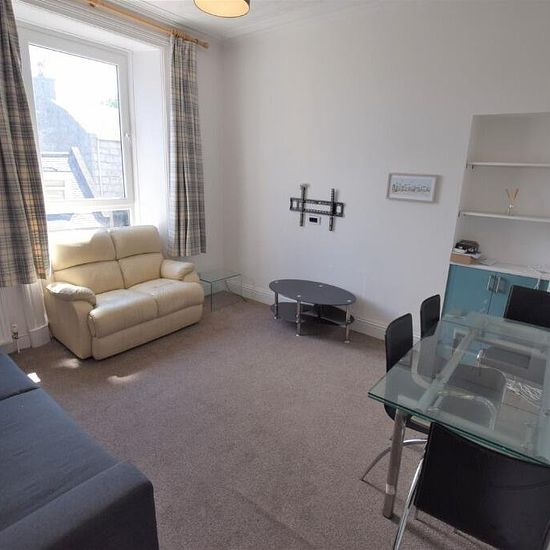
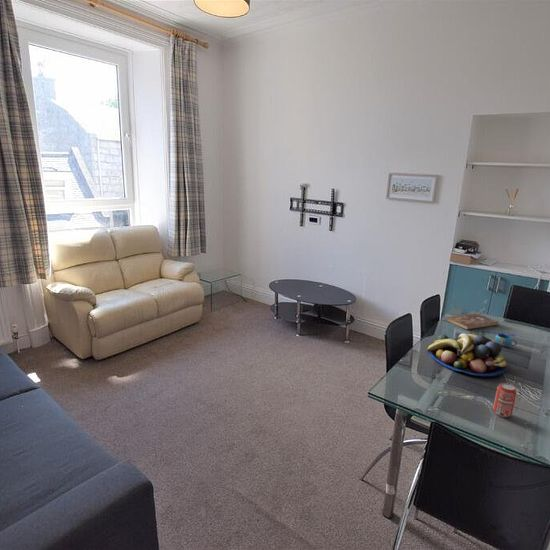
+ fruit bowl [426,332,507,377]
+ bible [445,312,500,331]
+ beverage can [492,382,517,418]
+ mug [492,330,518,348]
